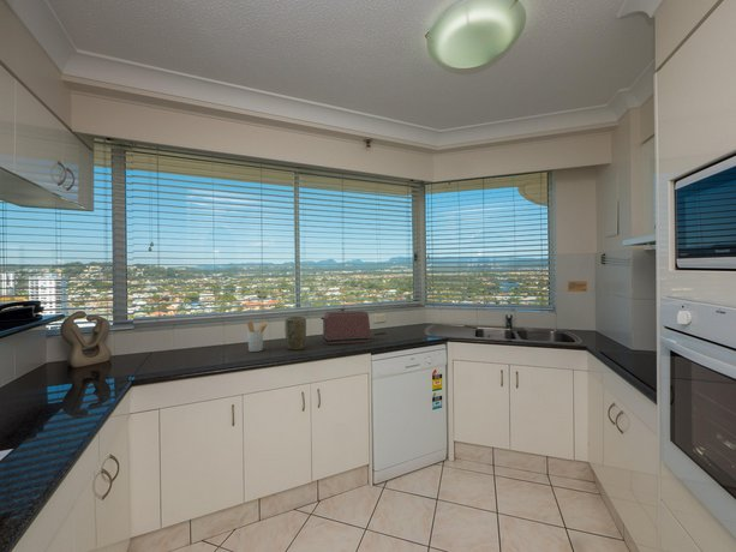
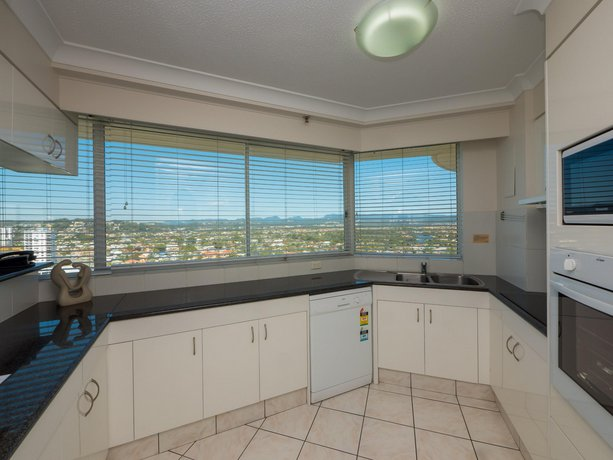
- plant pot [283,316,307,352]
- toaster [321,310,372,346]
- utensil holder [246,320,270,353]
